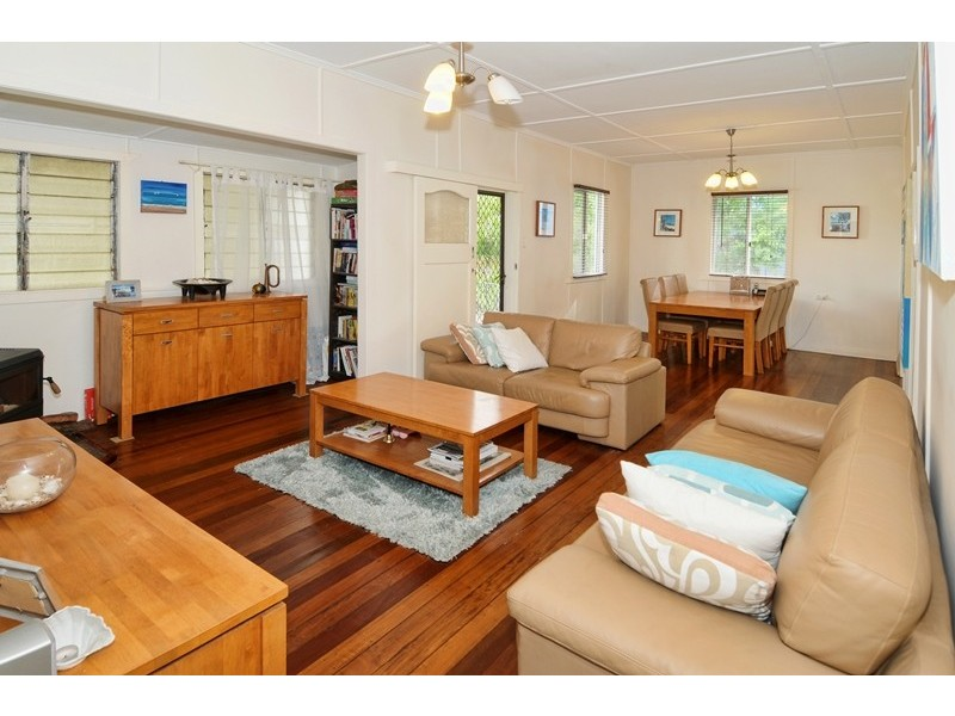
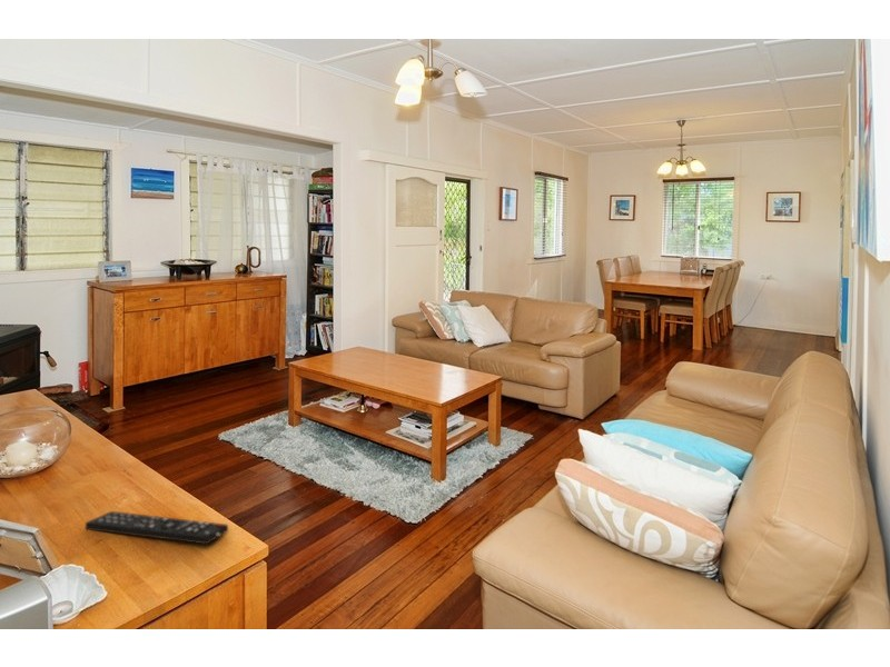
+ remote control [85,510,229,546]
